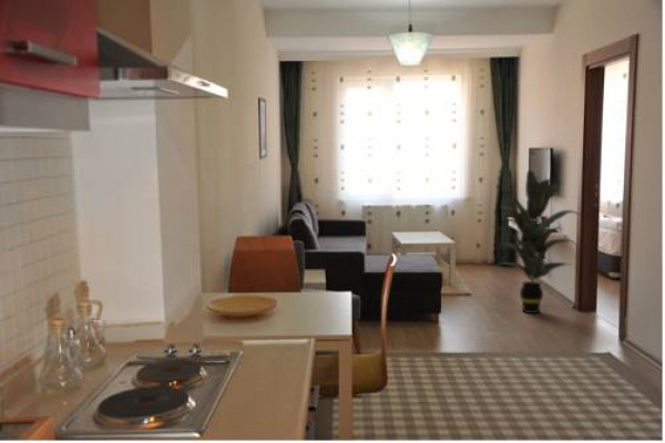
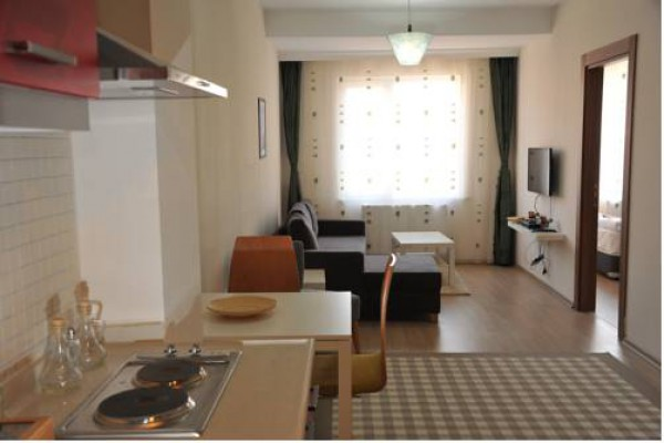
- indoor plant [490,169,586,315]
